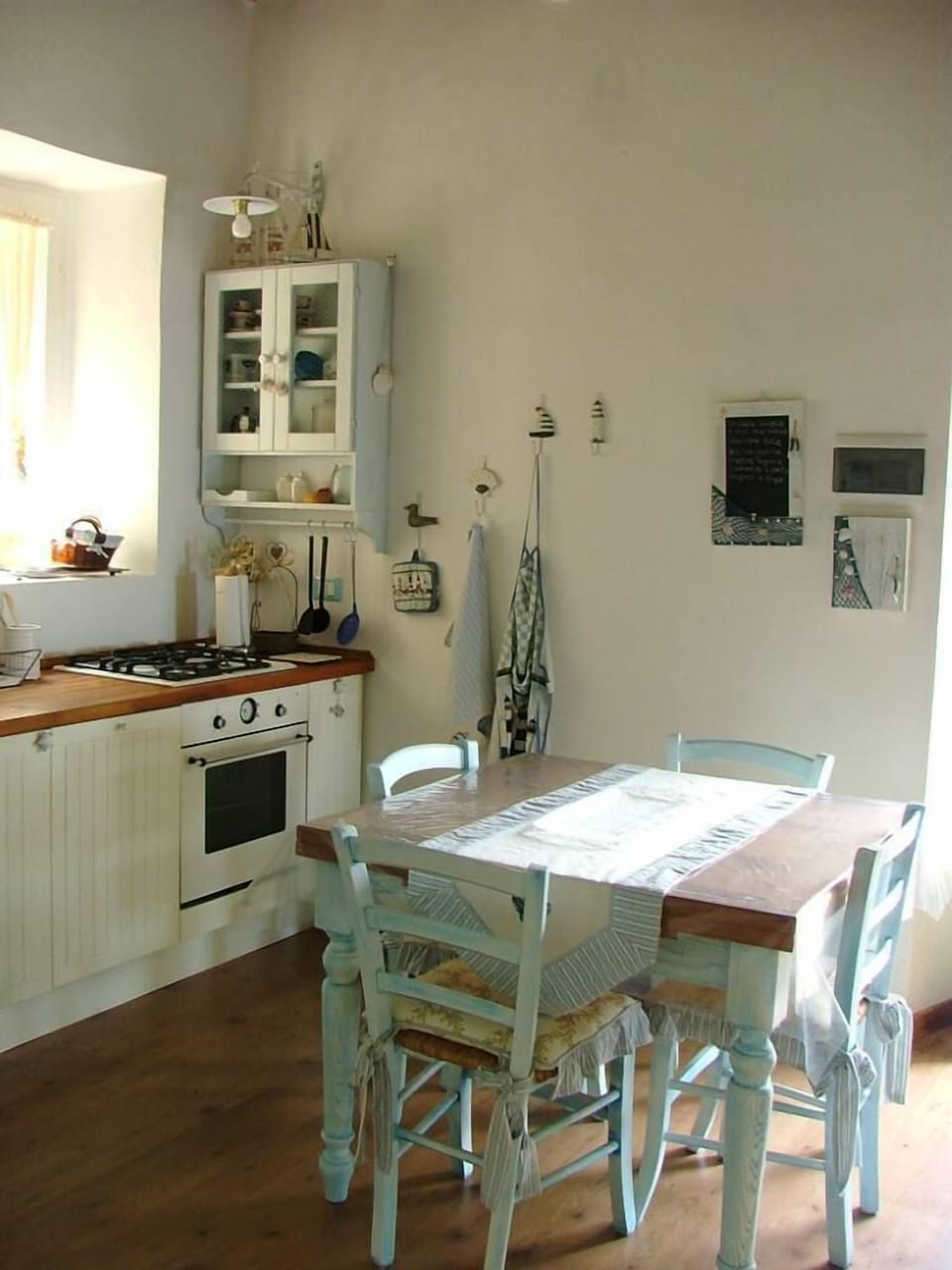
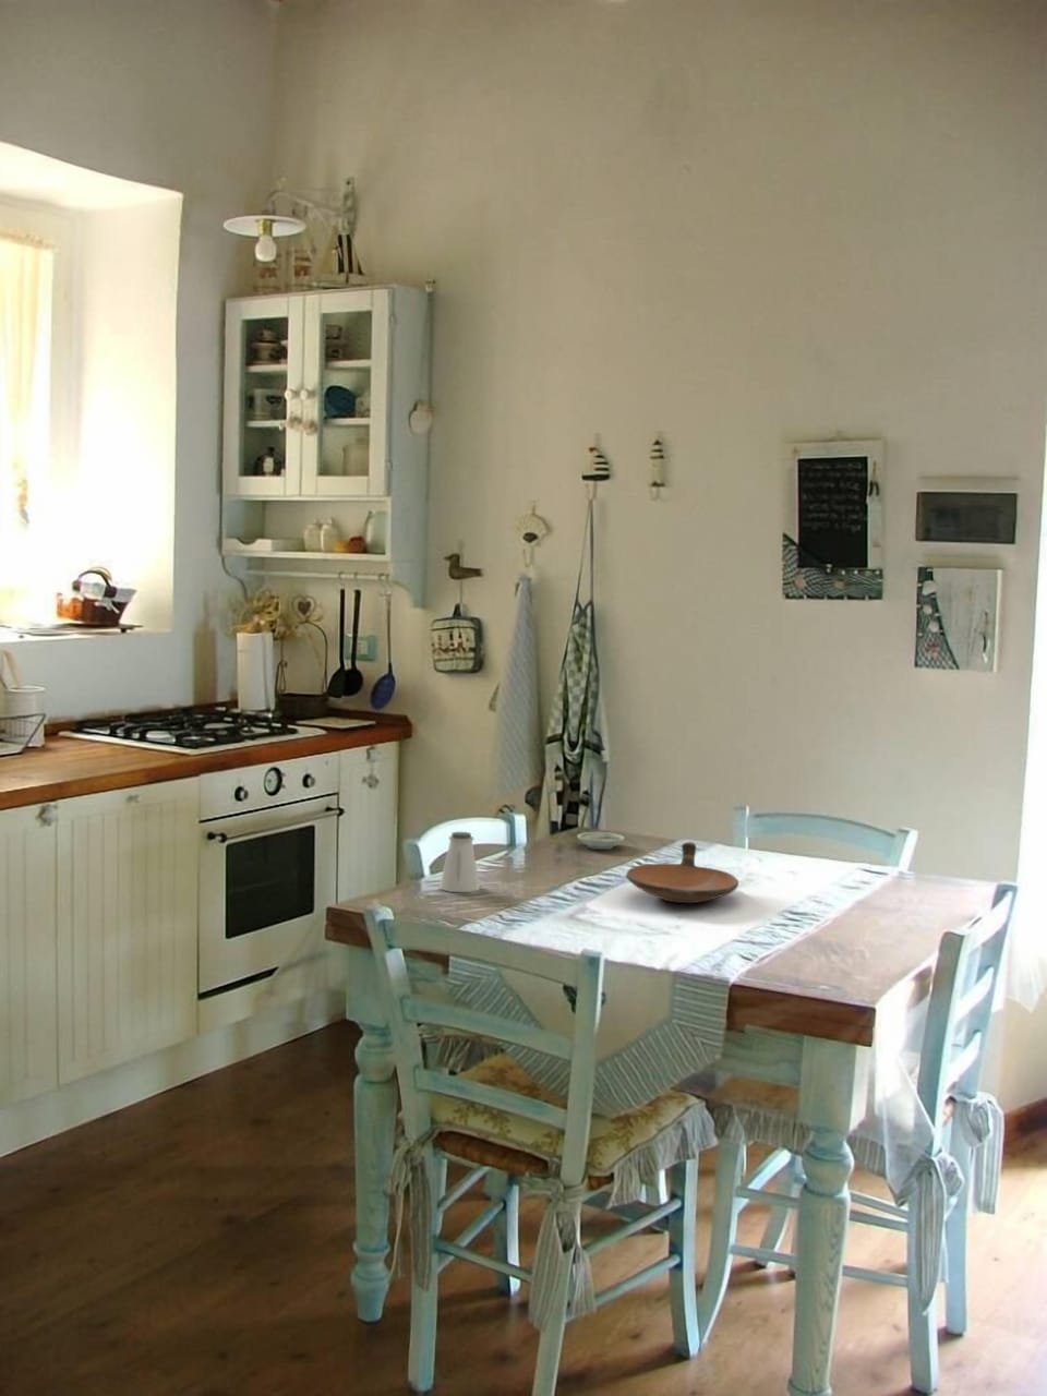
+ bowl [625,841,739,905]
+ saucer [576,831,626,851]
+ saltshaker [439,831,481,894]
